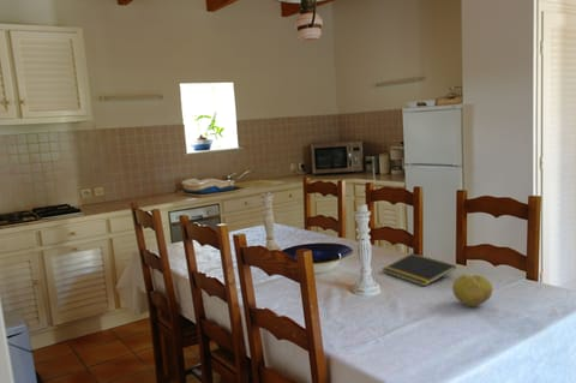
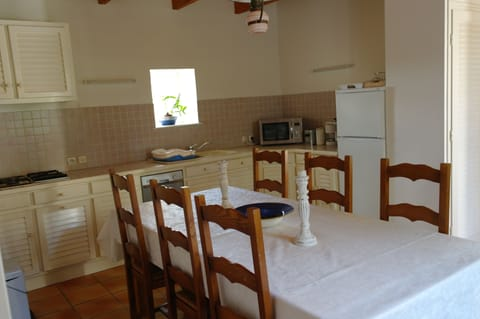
- notepad [382,252,457,287]
- fruit [451,273,493,307]
